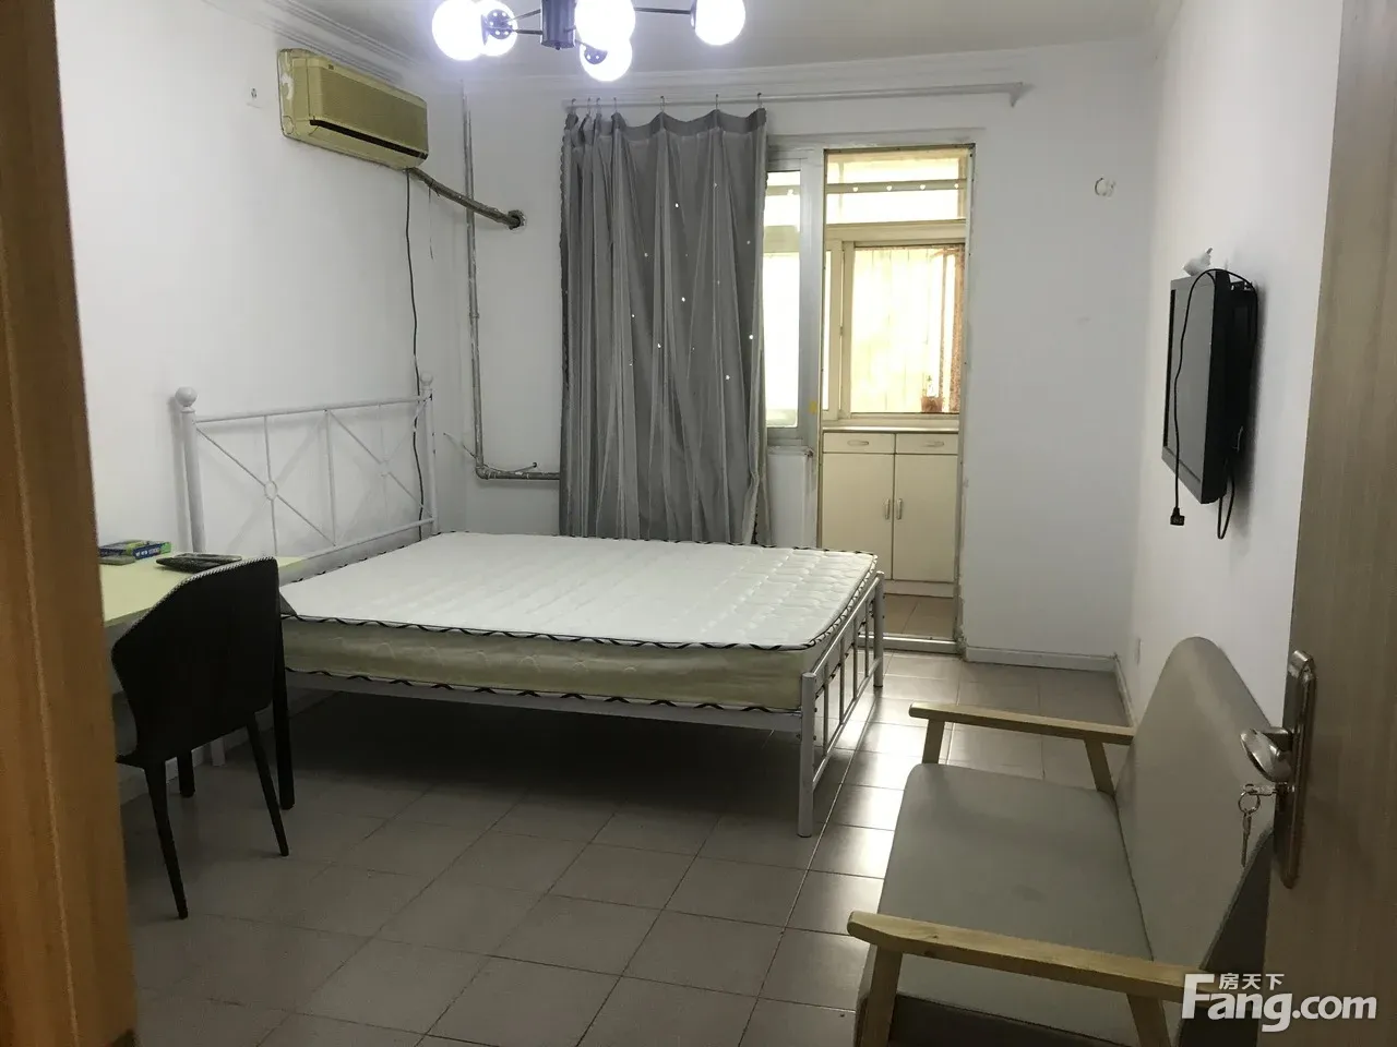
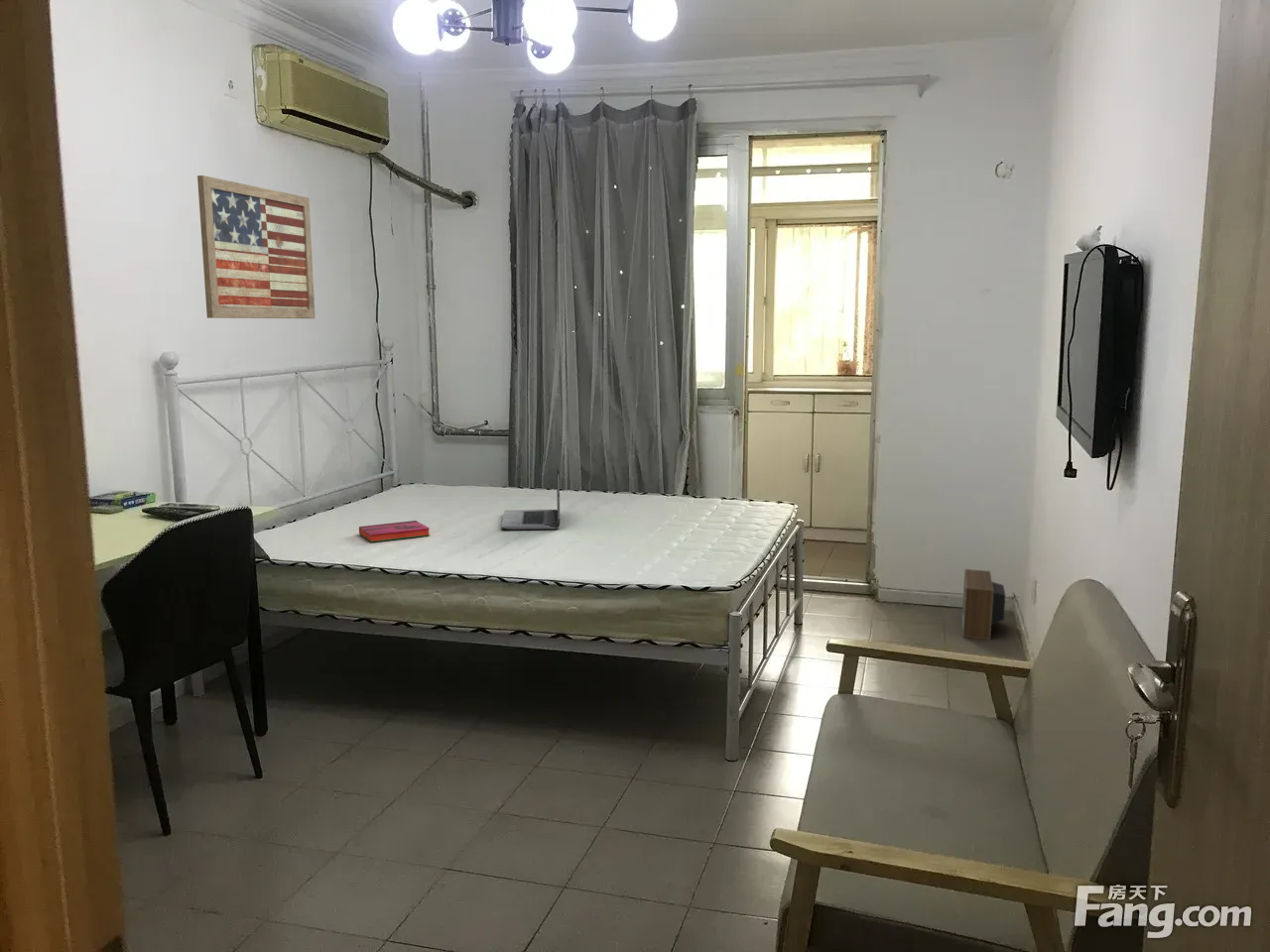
+ hardback book [358,520,431,543]
+ wall art [196,175,317,319]
+ laptop computer [500,459,561,531]
+ speaker [961,568,1006,641]
